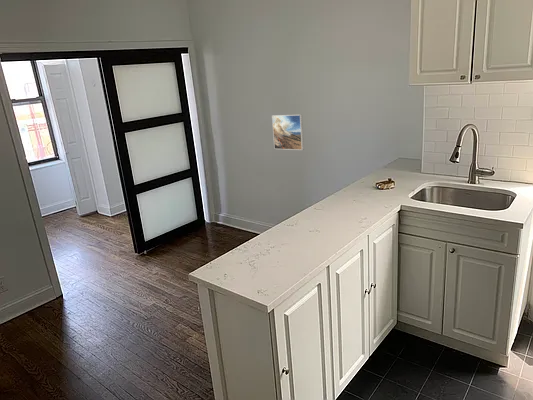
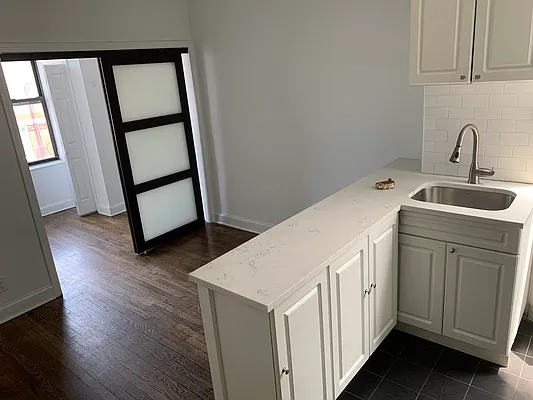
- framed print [271,114,305,151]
